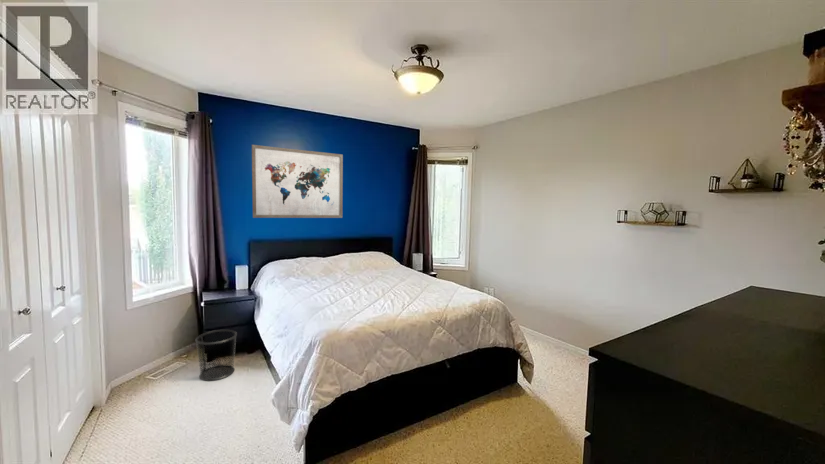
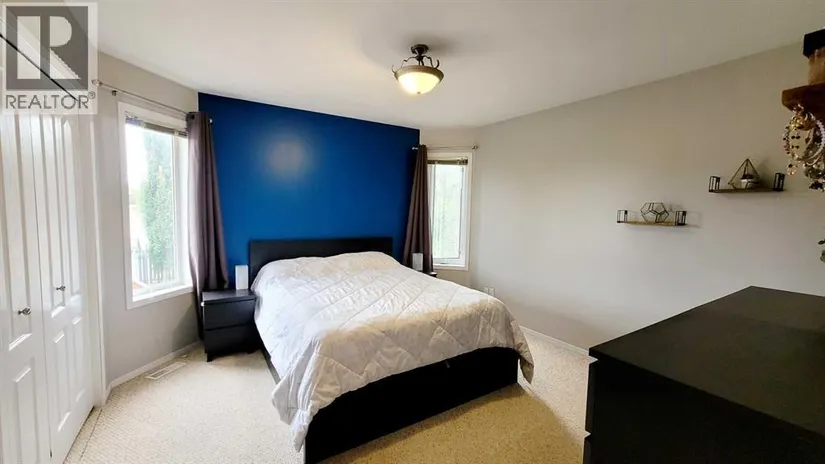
- wall art [251,144,344,219]
- waste bin [194,329,238,382]
